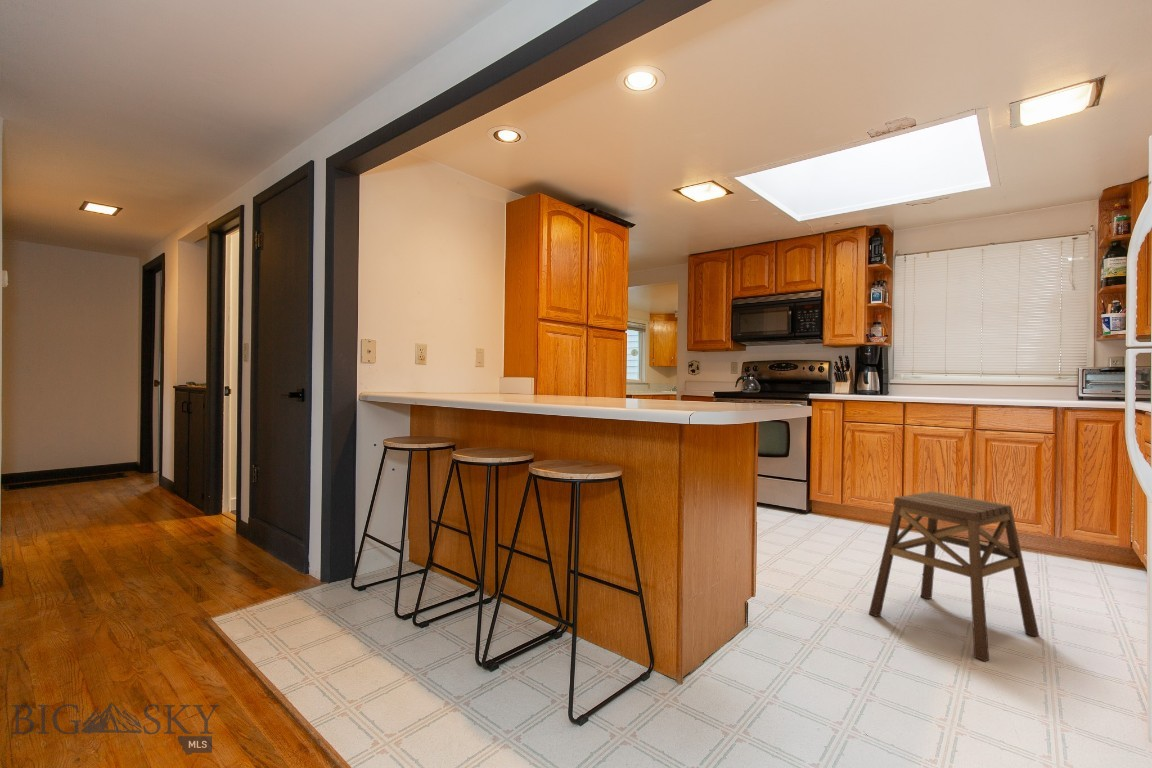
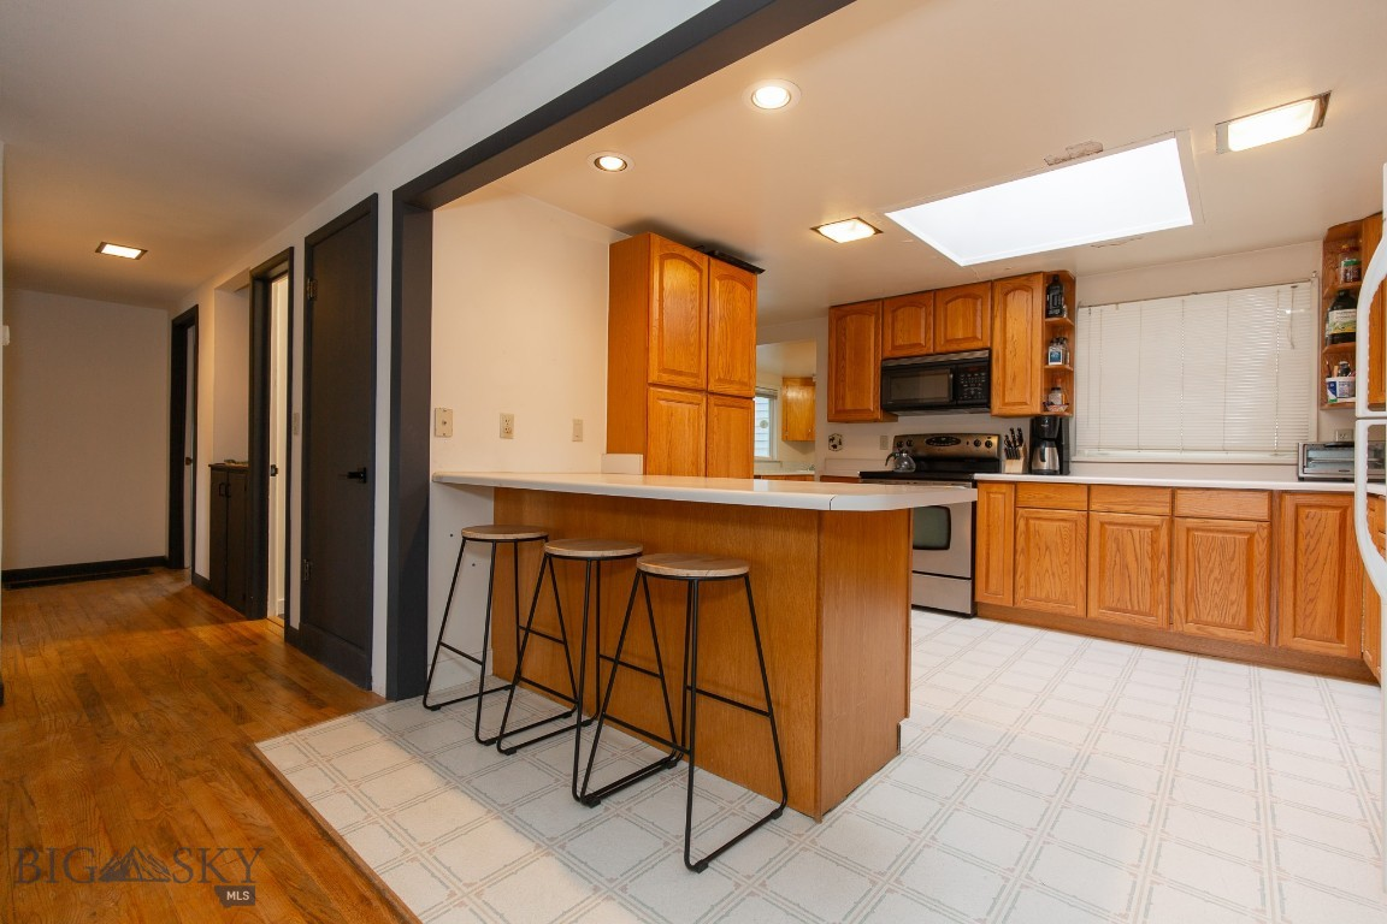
- stool [868,490,1040,663]
